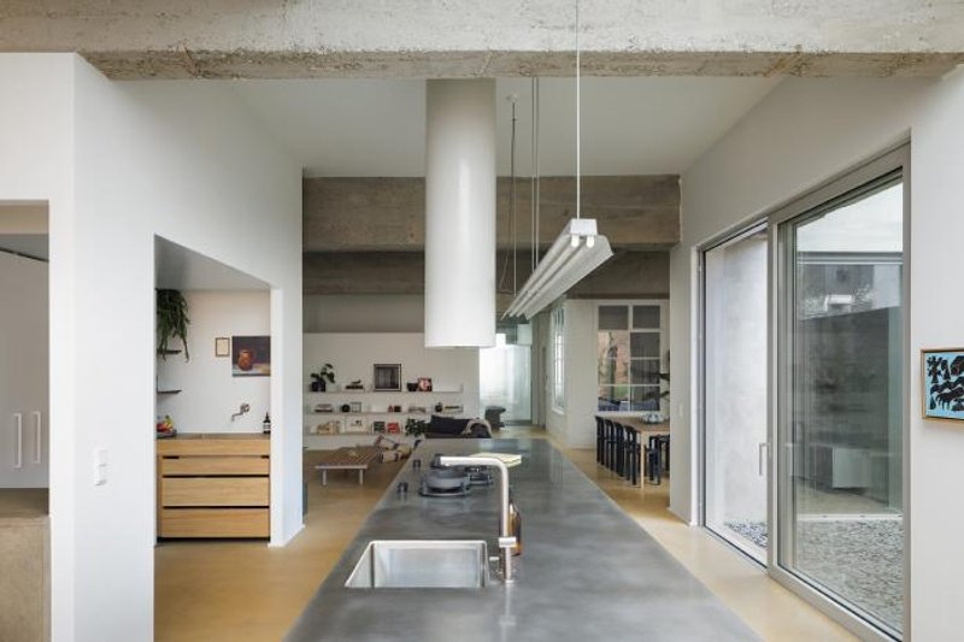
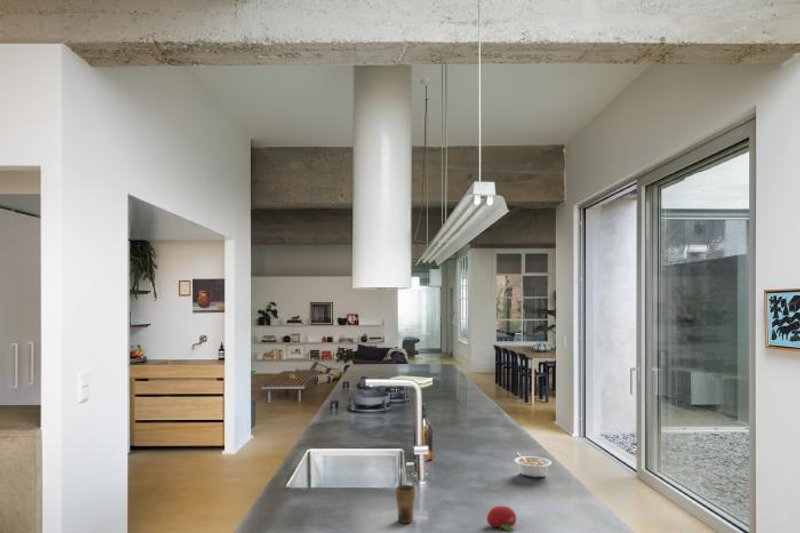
+ fruit [486,505,517,532]
+ cup [394,480,416,524]
+ legume [513,451,553,478]
